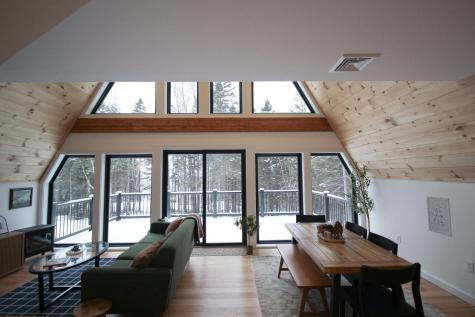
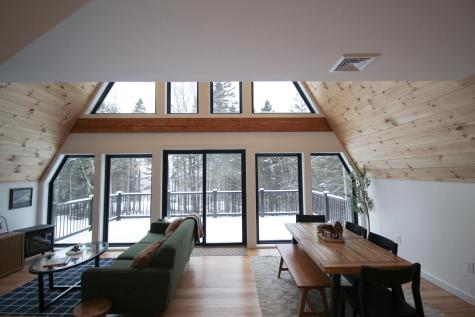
- potted plant [232,213,261,255]
- wall art [425,195,453,238]
